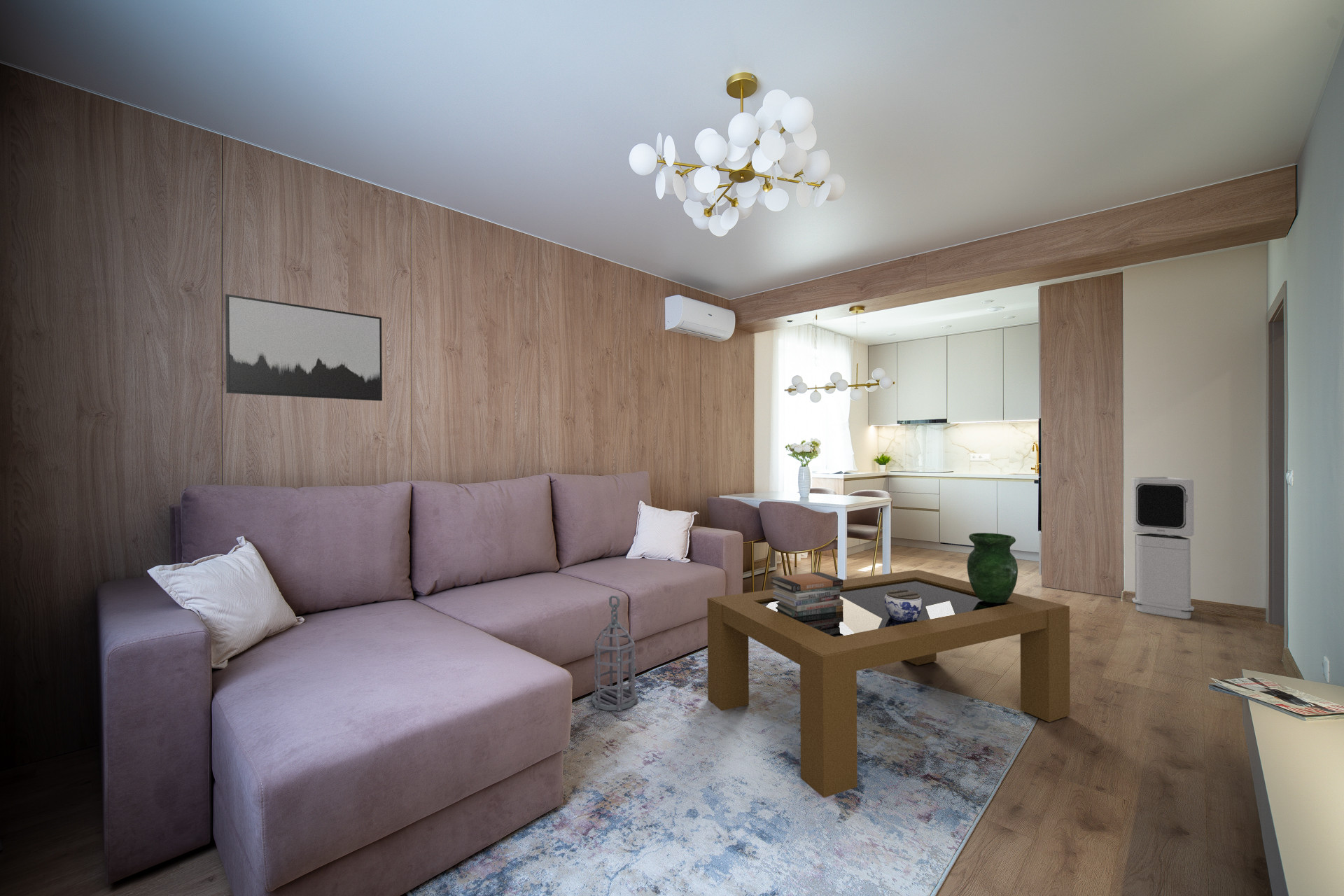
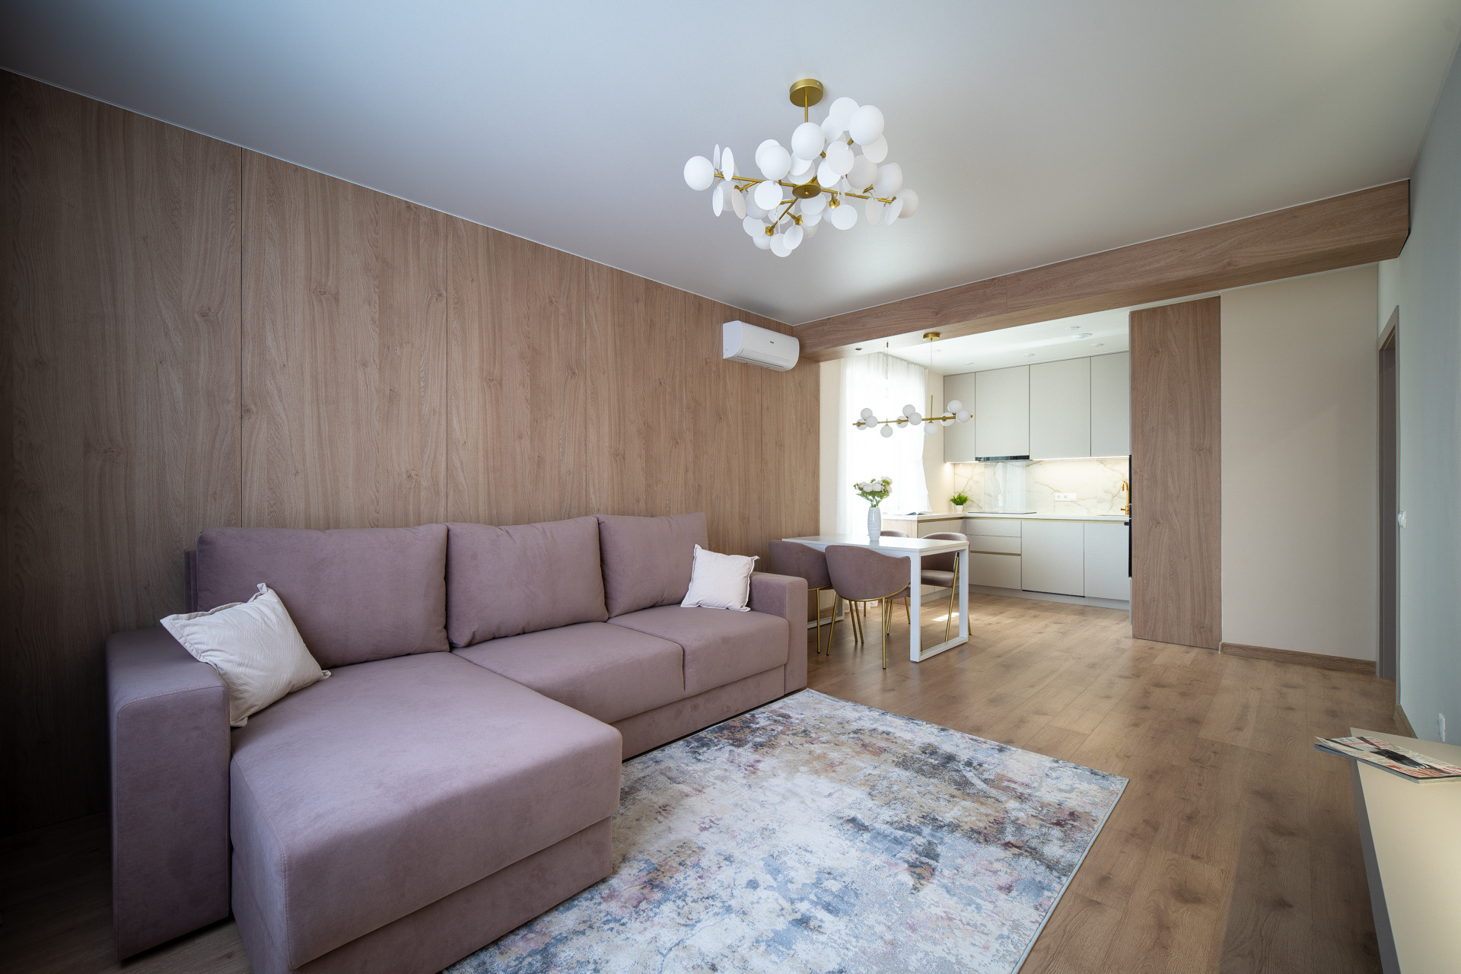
- wall art [225,293,383,402]
- book stack [770,571,844,617]
- coffee table [707,569,1070,799]
- jar [884,589,923,622]
- lantern [591,595,639,712]
- air purifier [1131,476,1195,619]
- vase [966,532,1019,603]
